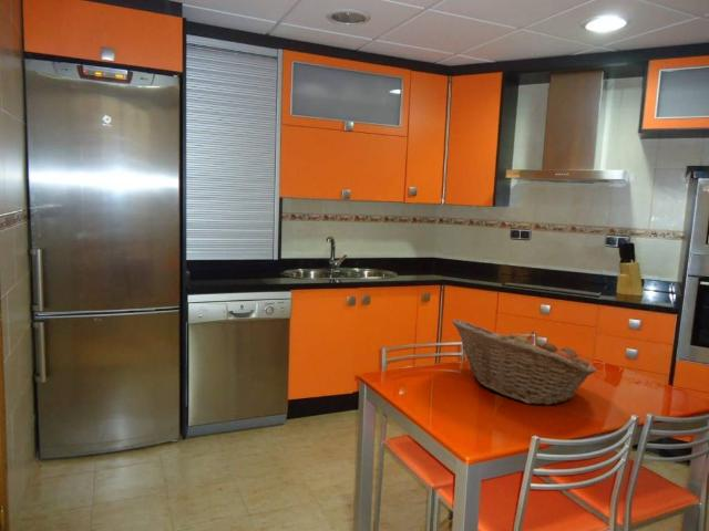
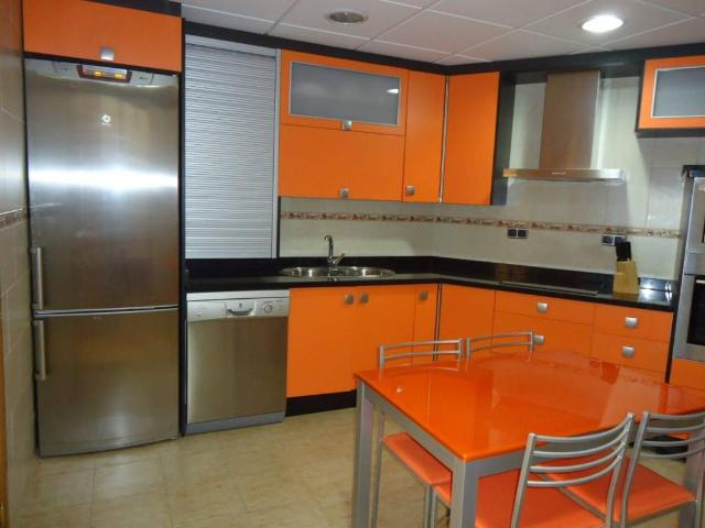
- fruit basket [451,319,597,406]
